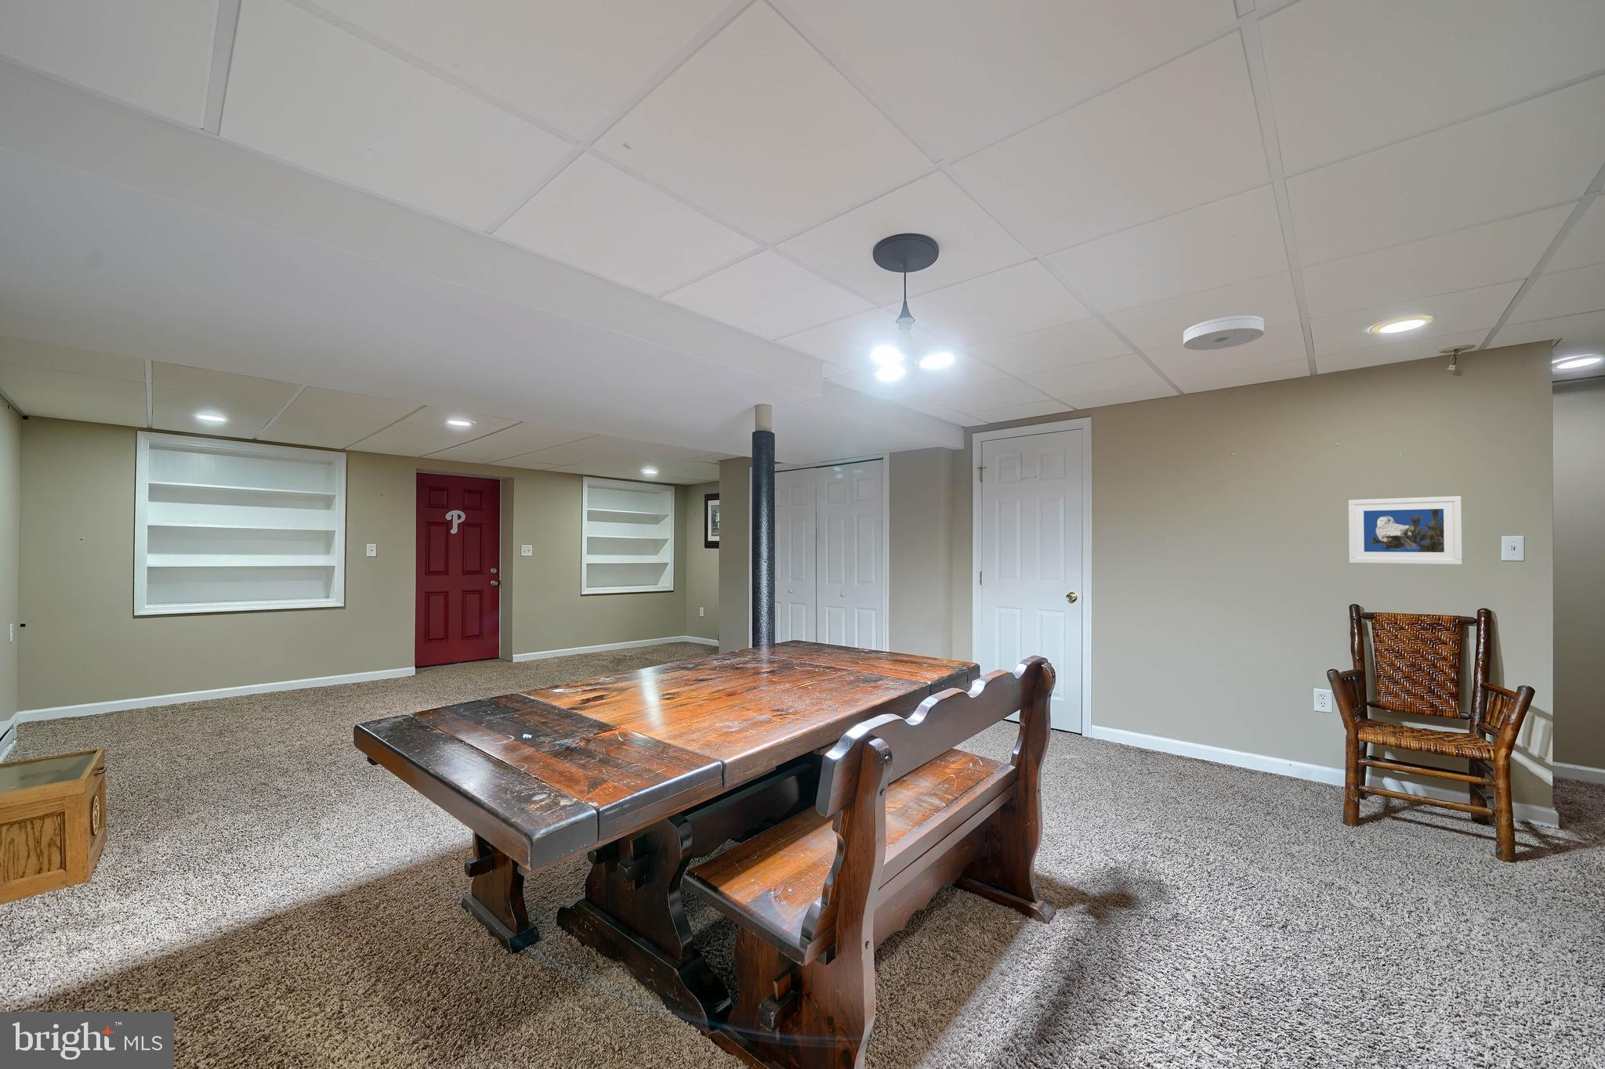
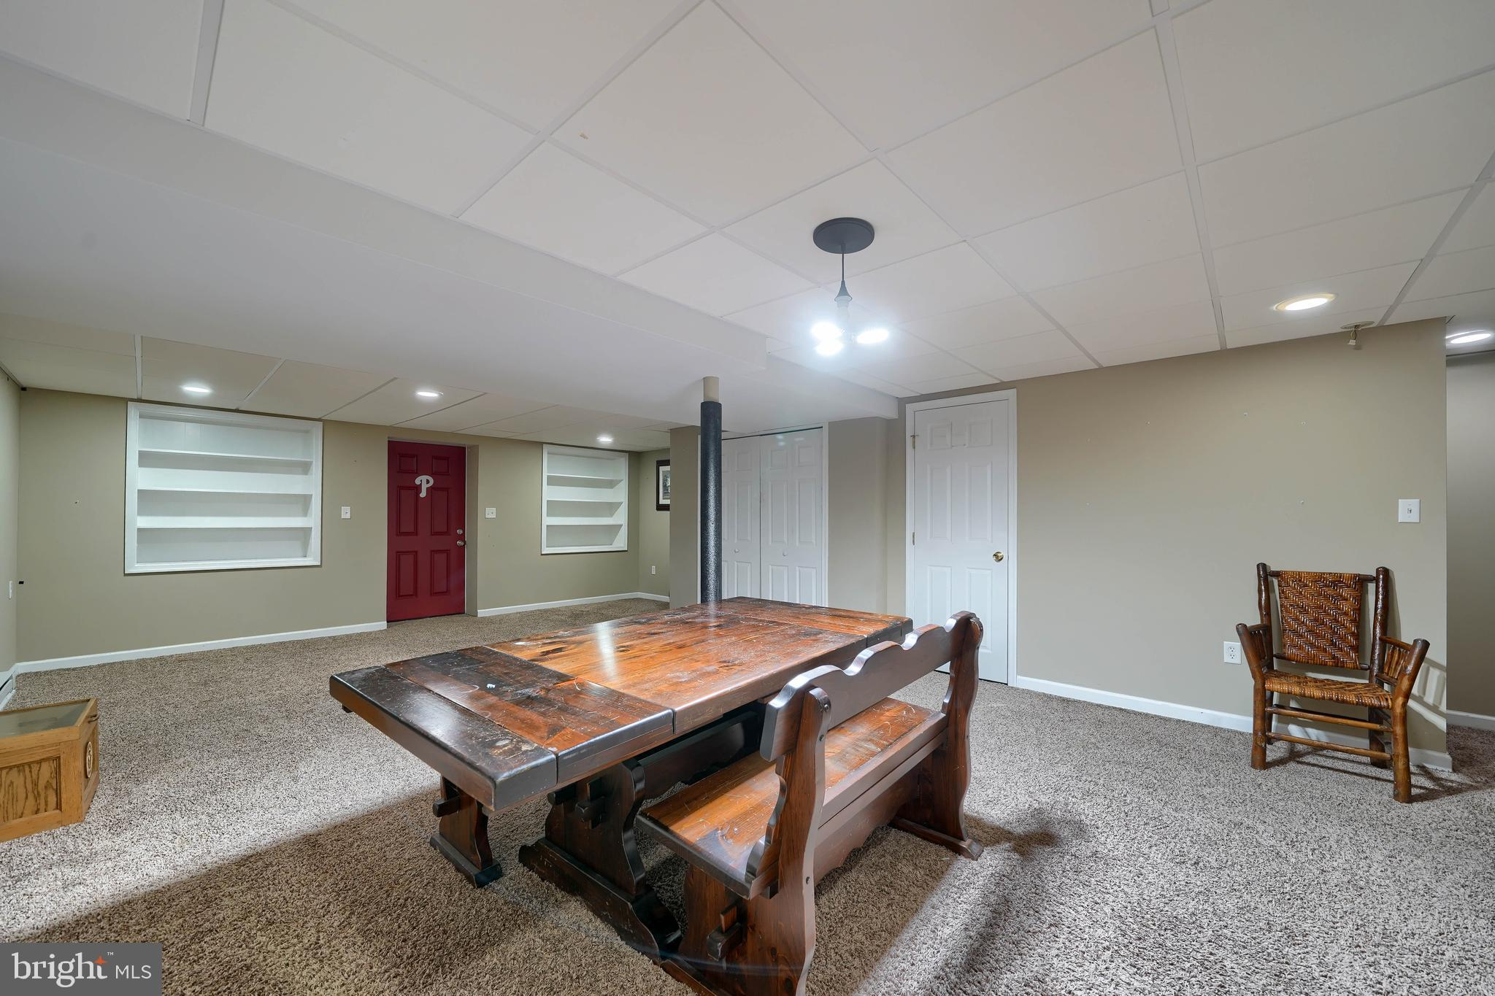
- smoke detector [1183,315,1265,351]
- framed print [1348,496,1462,566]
